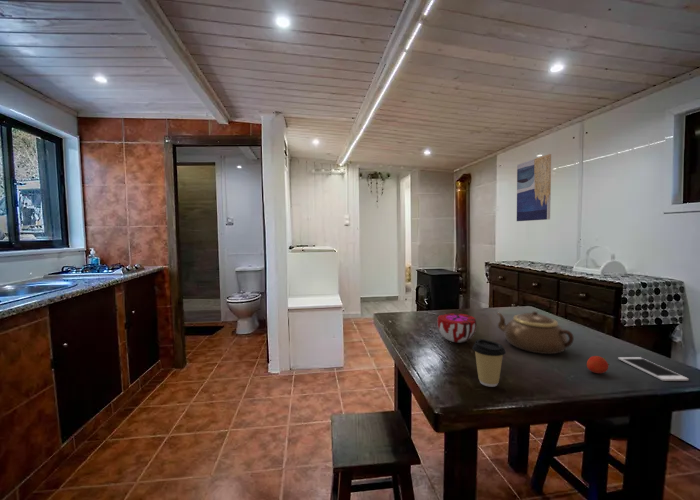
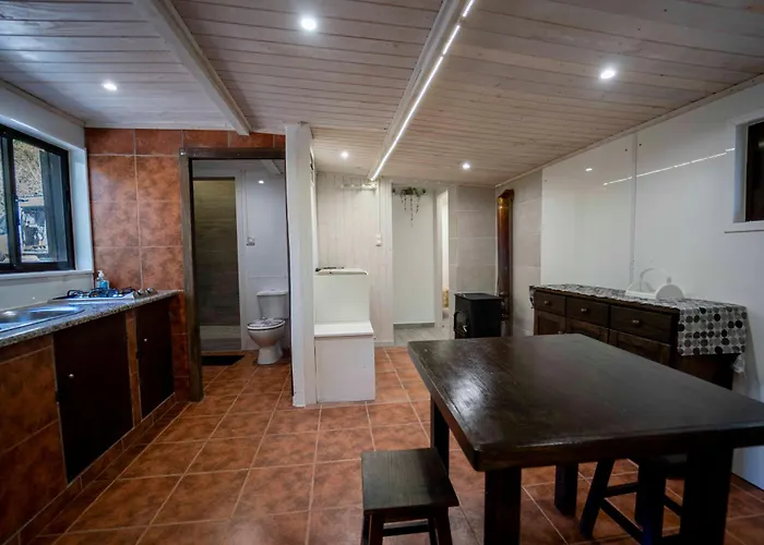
- decorative bowl [436,312,477,343]
- wall art [516,153,552,222]
- cell phone [617,356,690,382]
- teapot [496,310,575,355]
- coffee cup [471,338,507,388]
- fruit [586,355,611,374]
